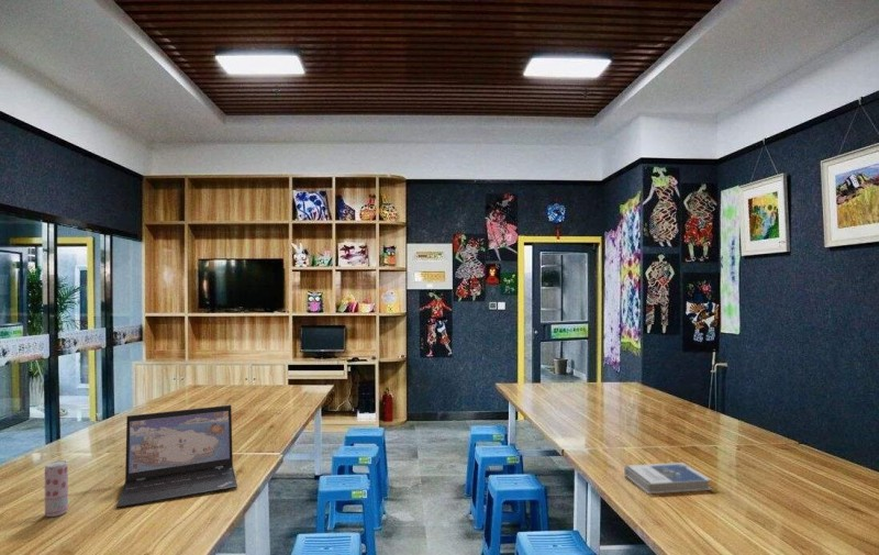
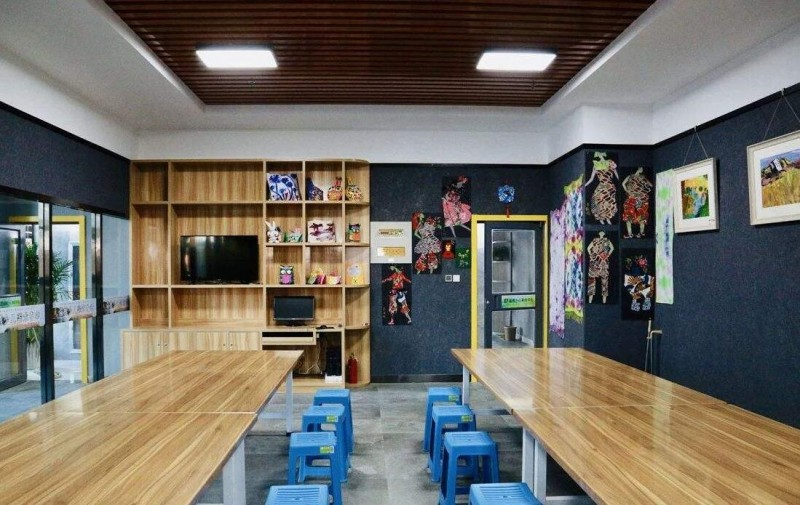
- laptop [115,404,238,509]
- hardback book [623,462,713,495]
- beverage can [44,459,69,518]
